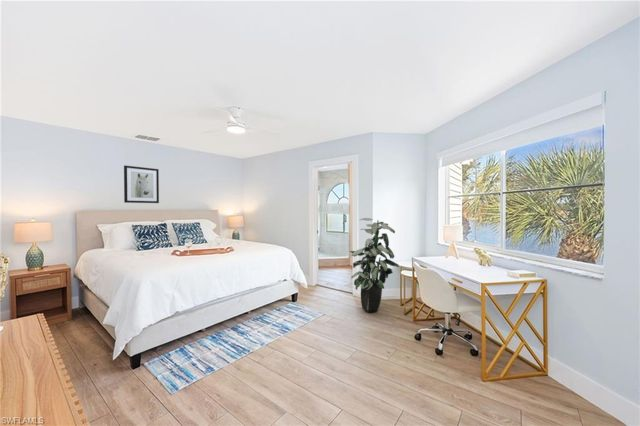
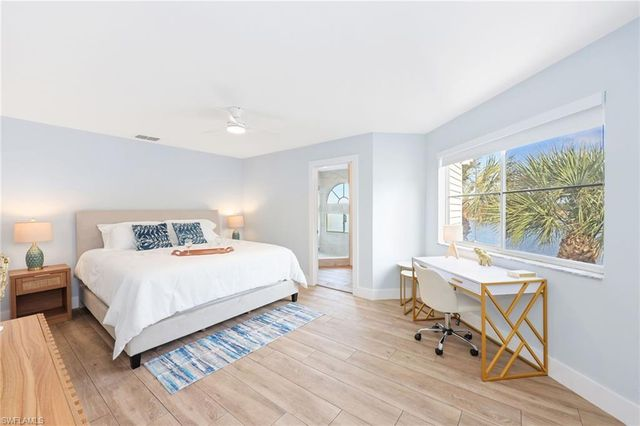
- indoor plant [349,217,400,313]
- wall art [123,164,160,204]
